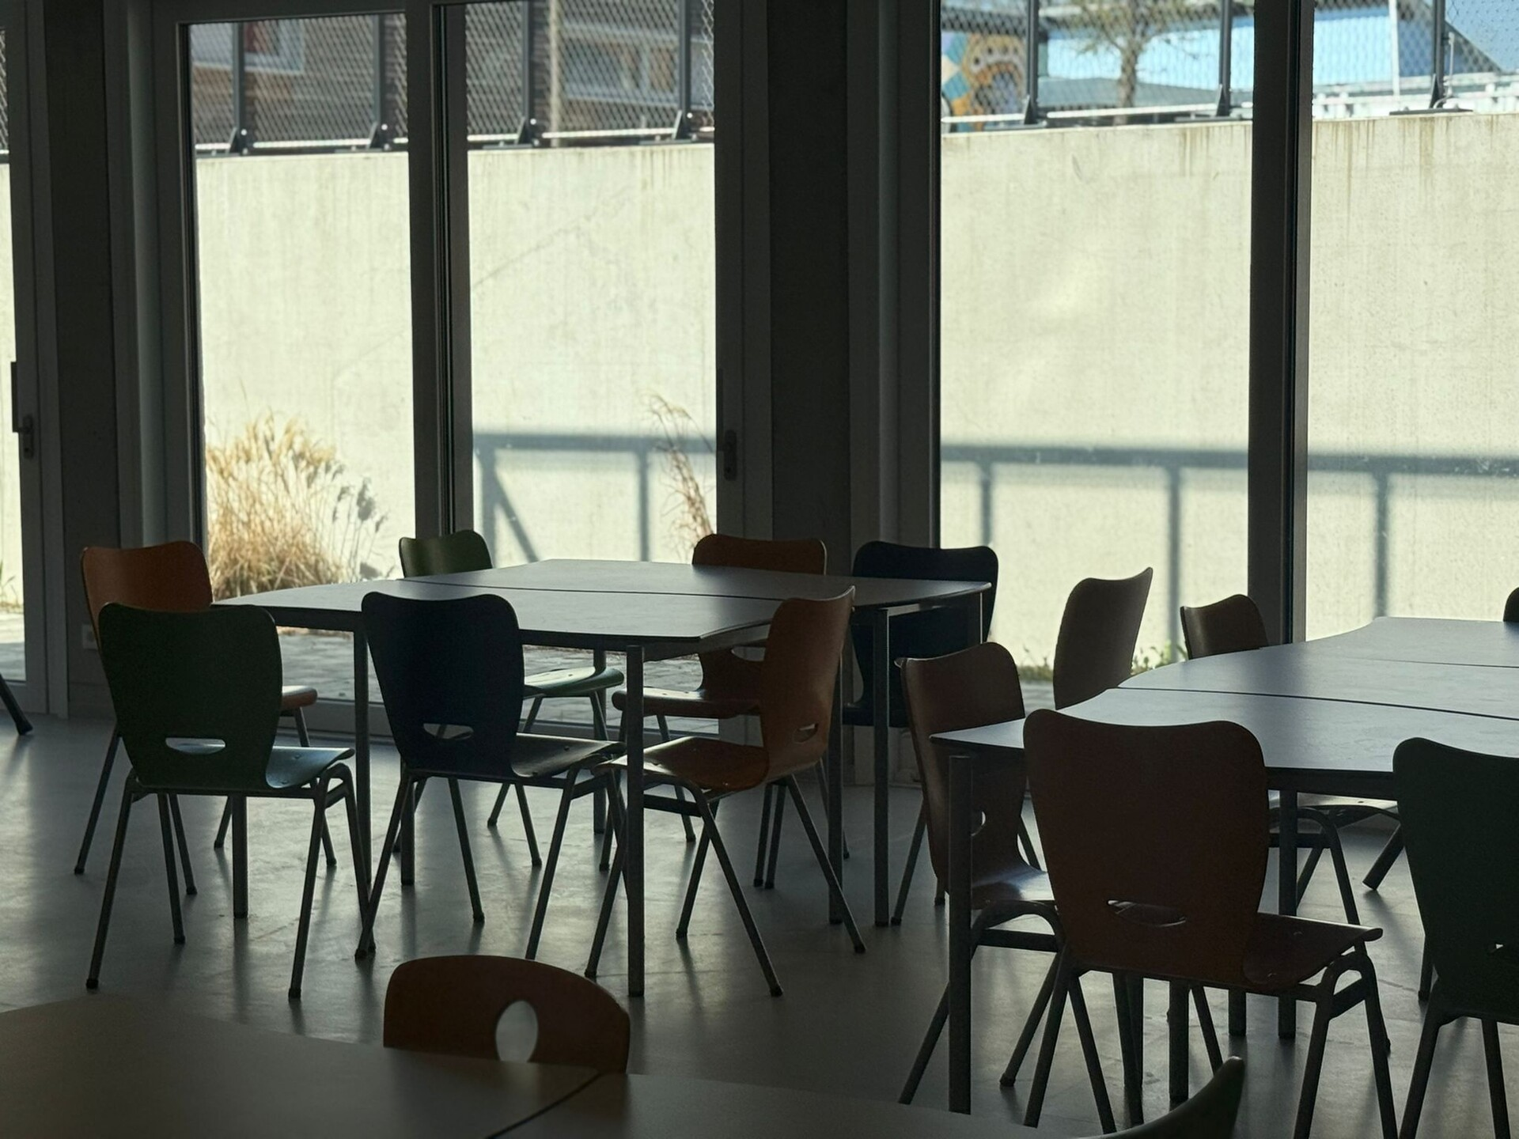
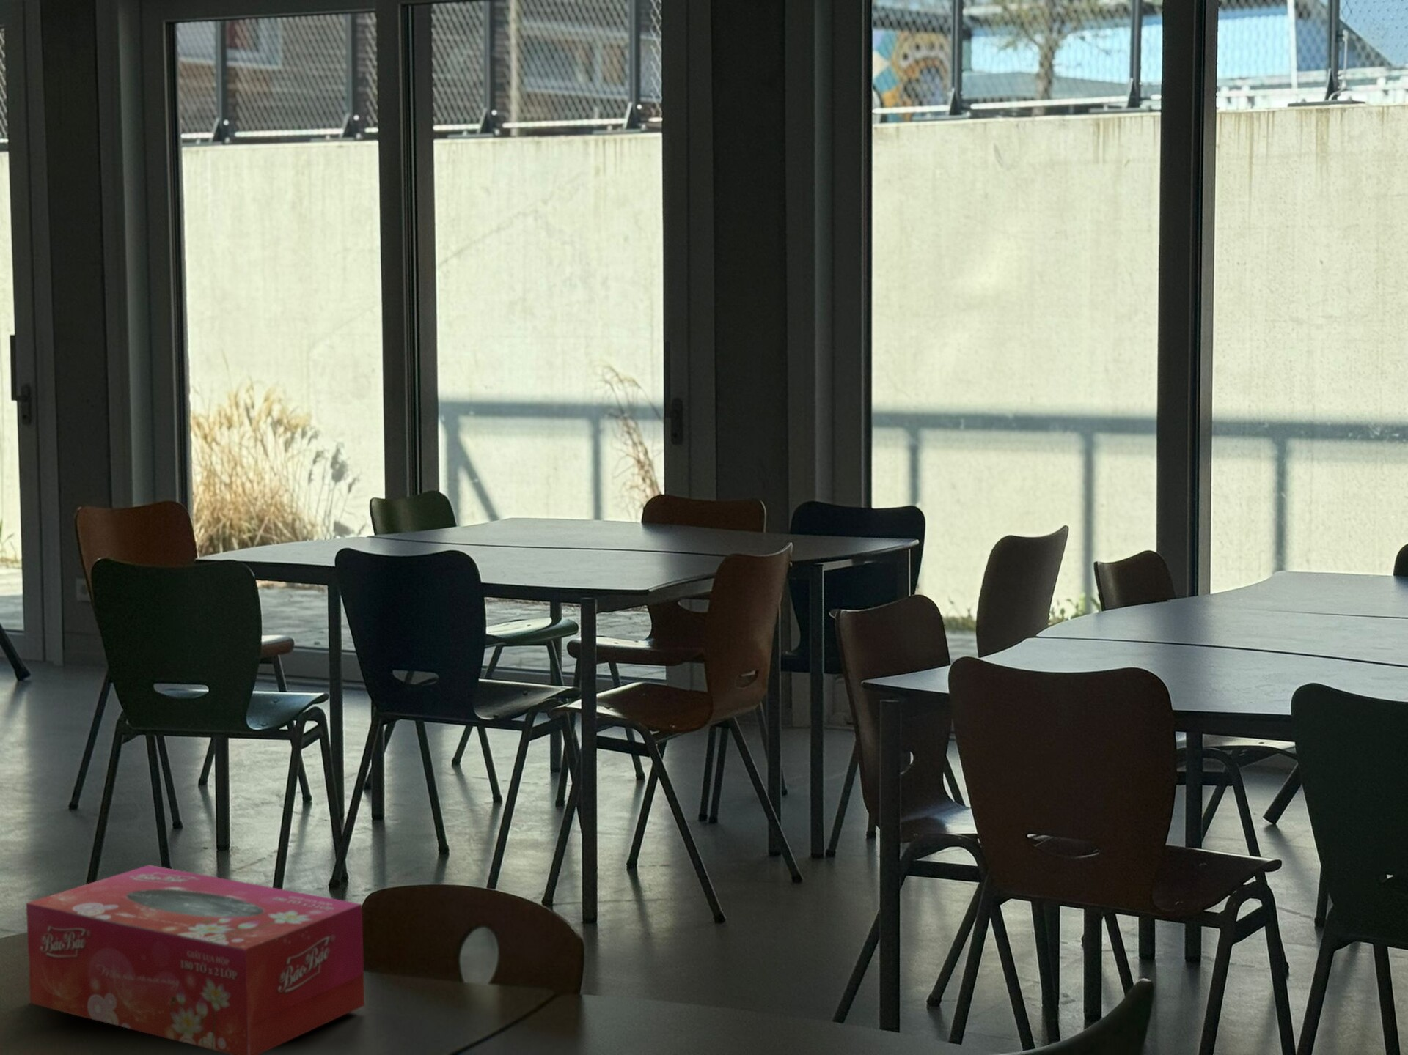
+ tissue box [25,864,365,1055]
